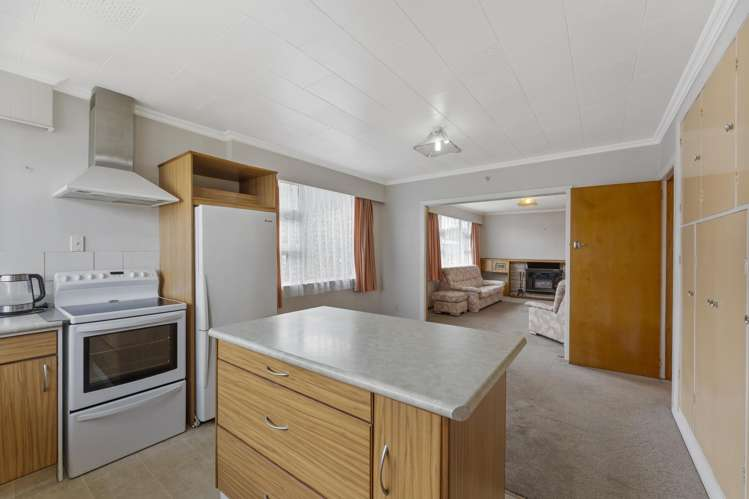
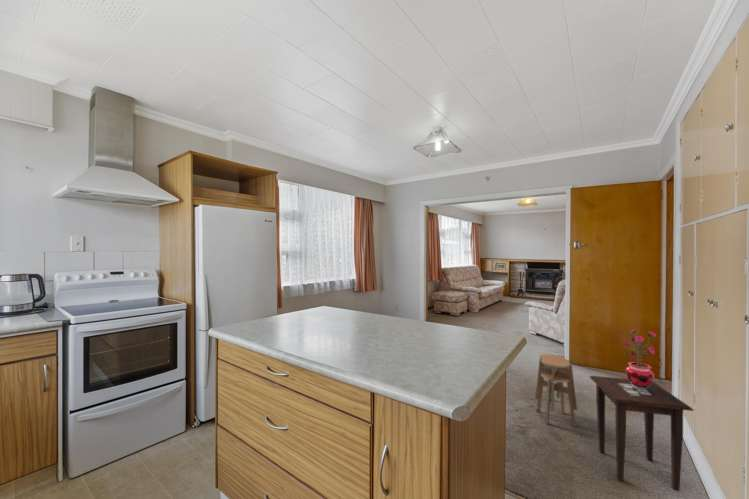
+ side table [588,375,695,492]
+ stool [534,353,578,427]
+ potted plant [619,328,657,388]
